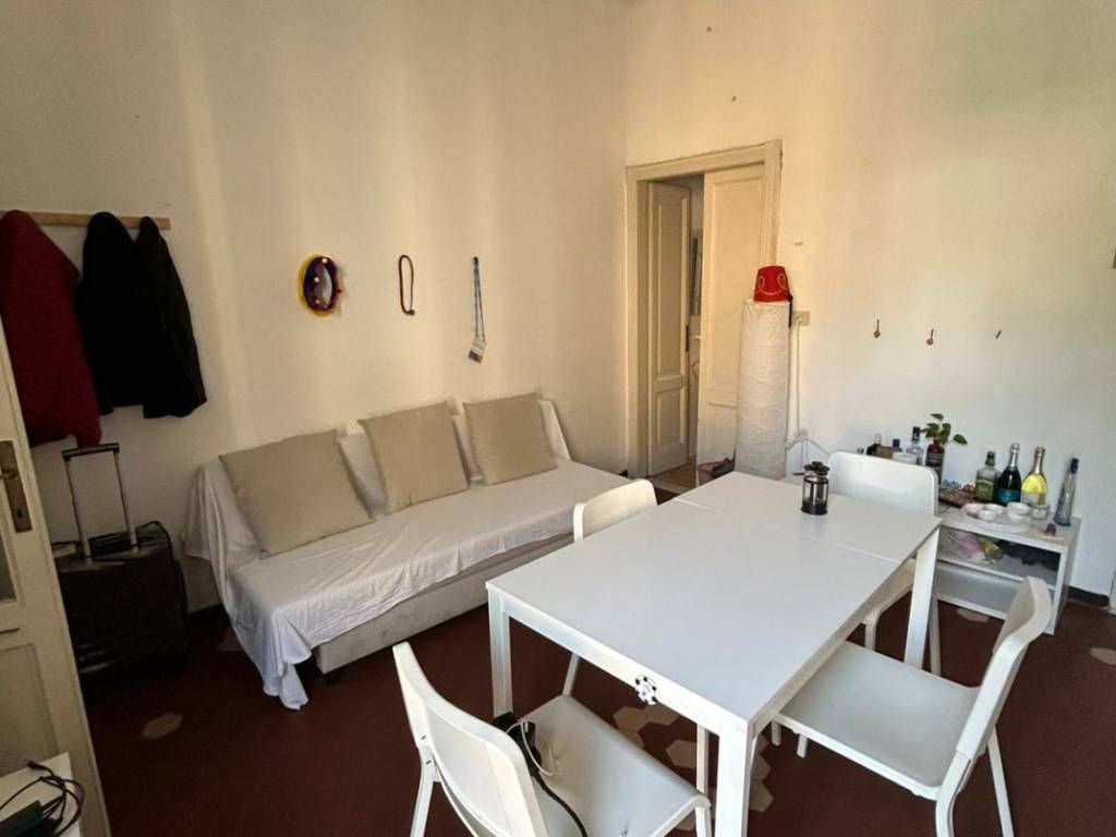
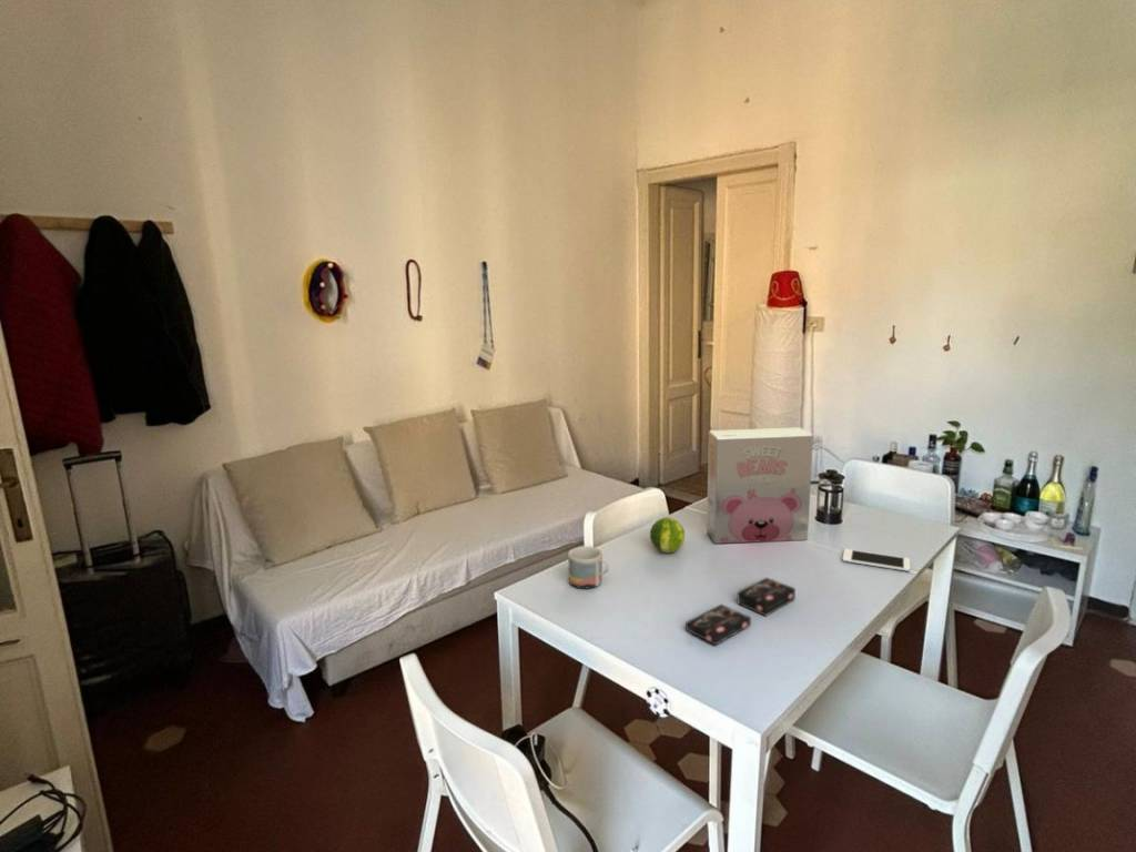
+ product box [684,577,797,647]
+ fruit [649,516,686,554]
+ mug [567,545,610,589]
+ cereal box [706,426,814,545]
+ cell phone [842,548,911,572]
